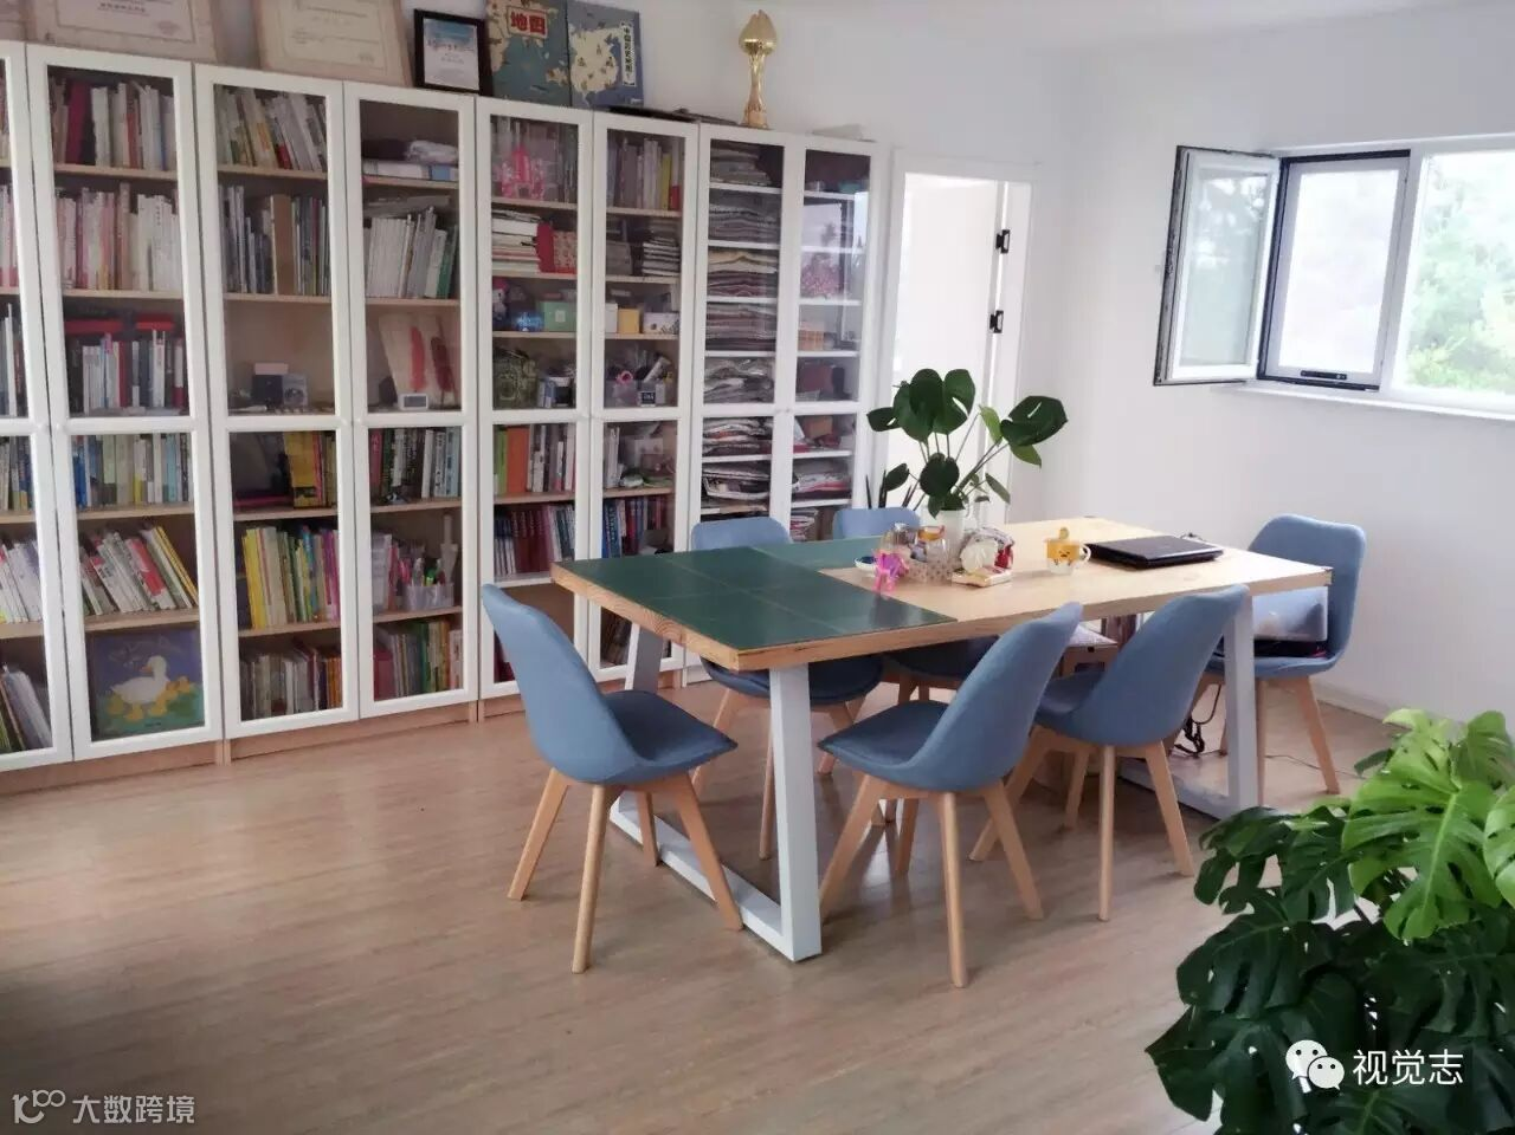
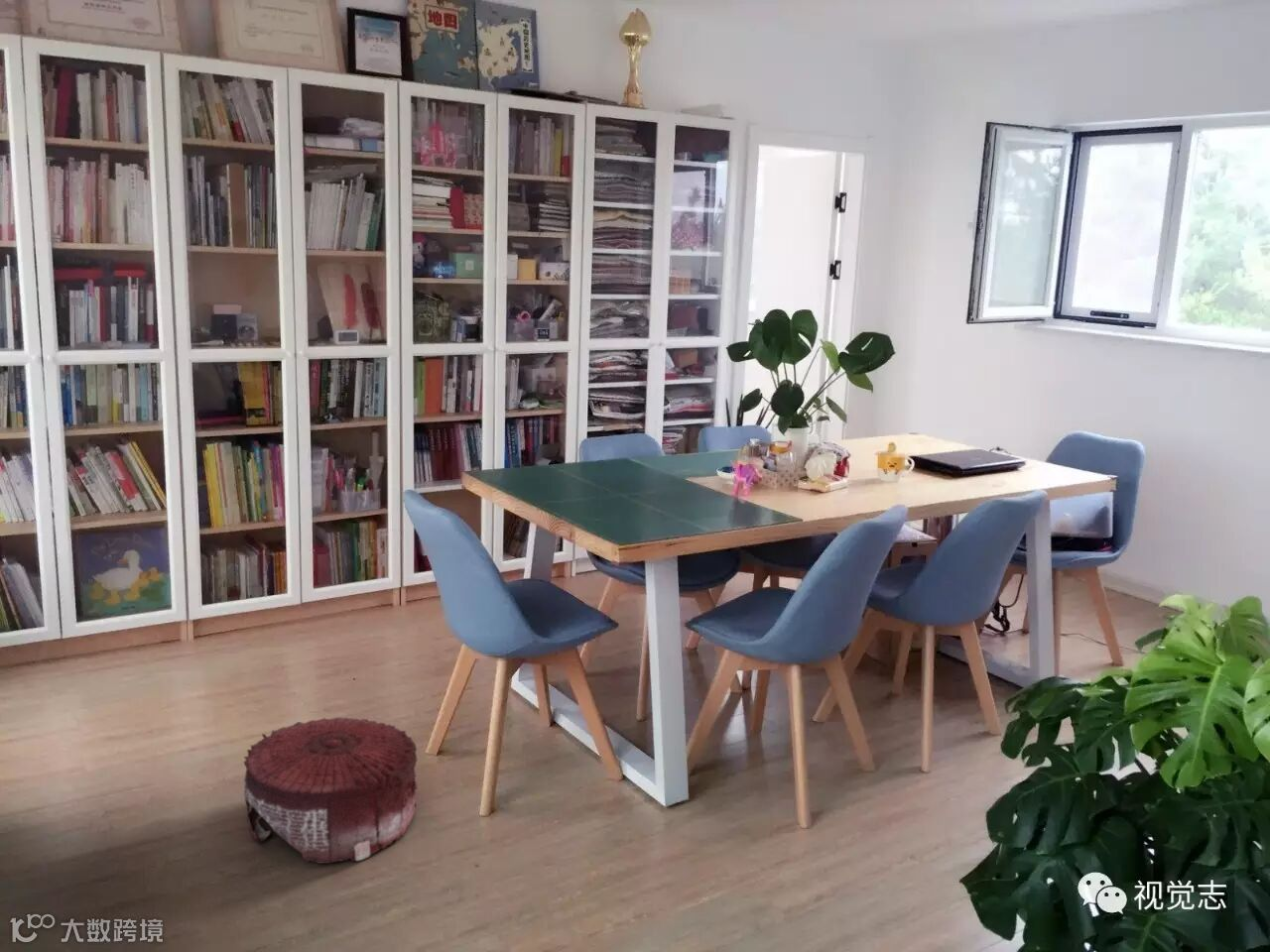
+ pouf [242,717,419,865]
